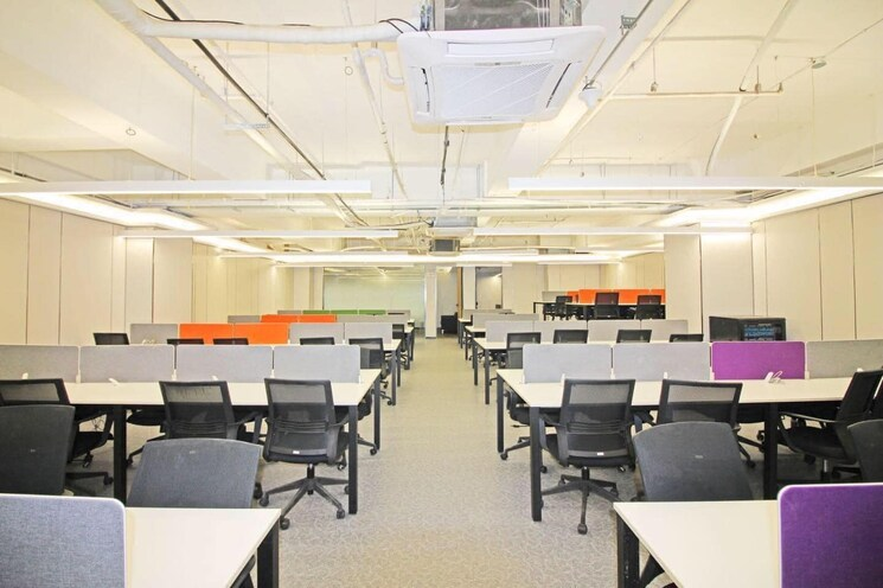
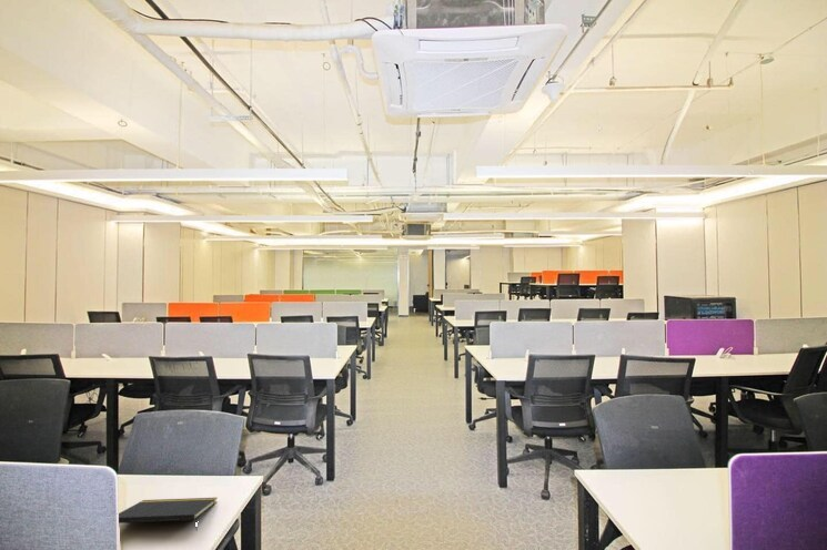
+ notepad [118,497,219,532]
